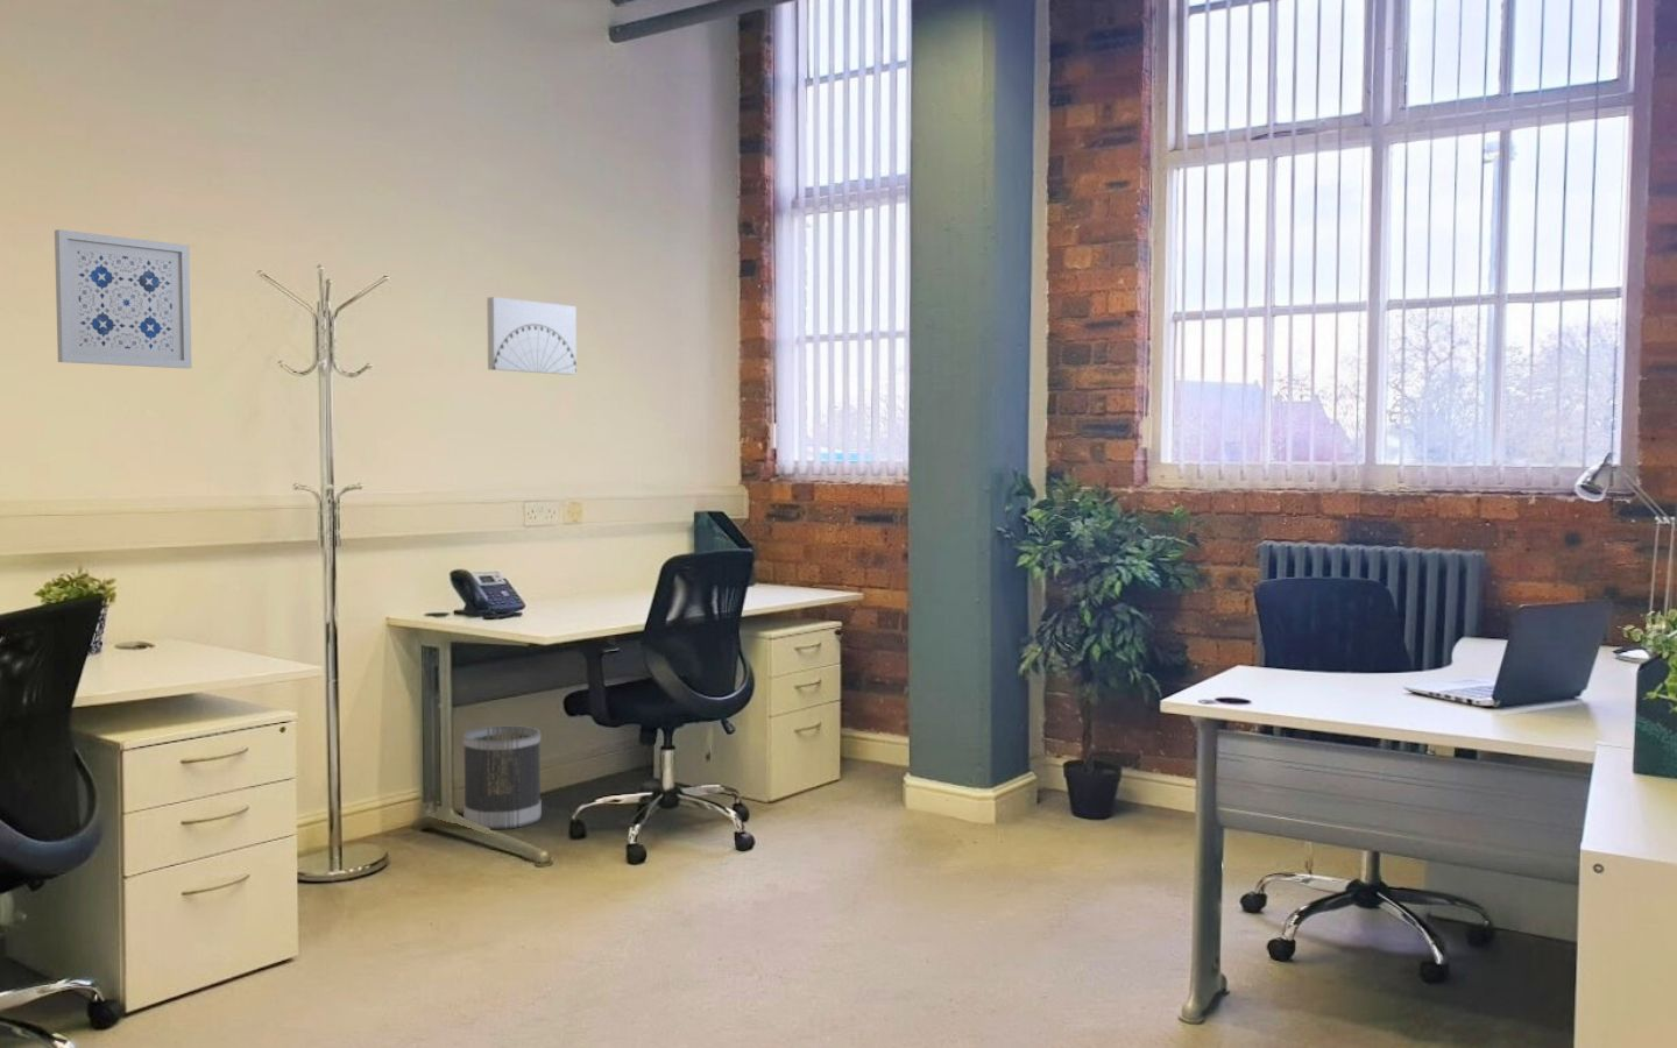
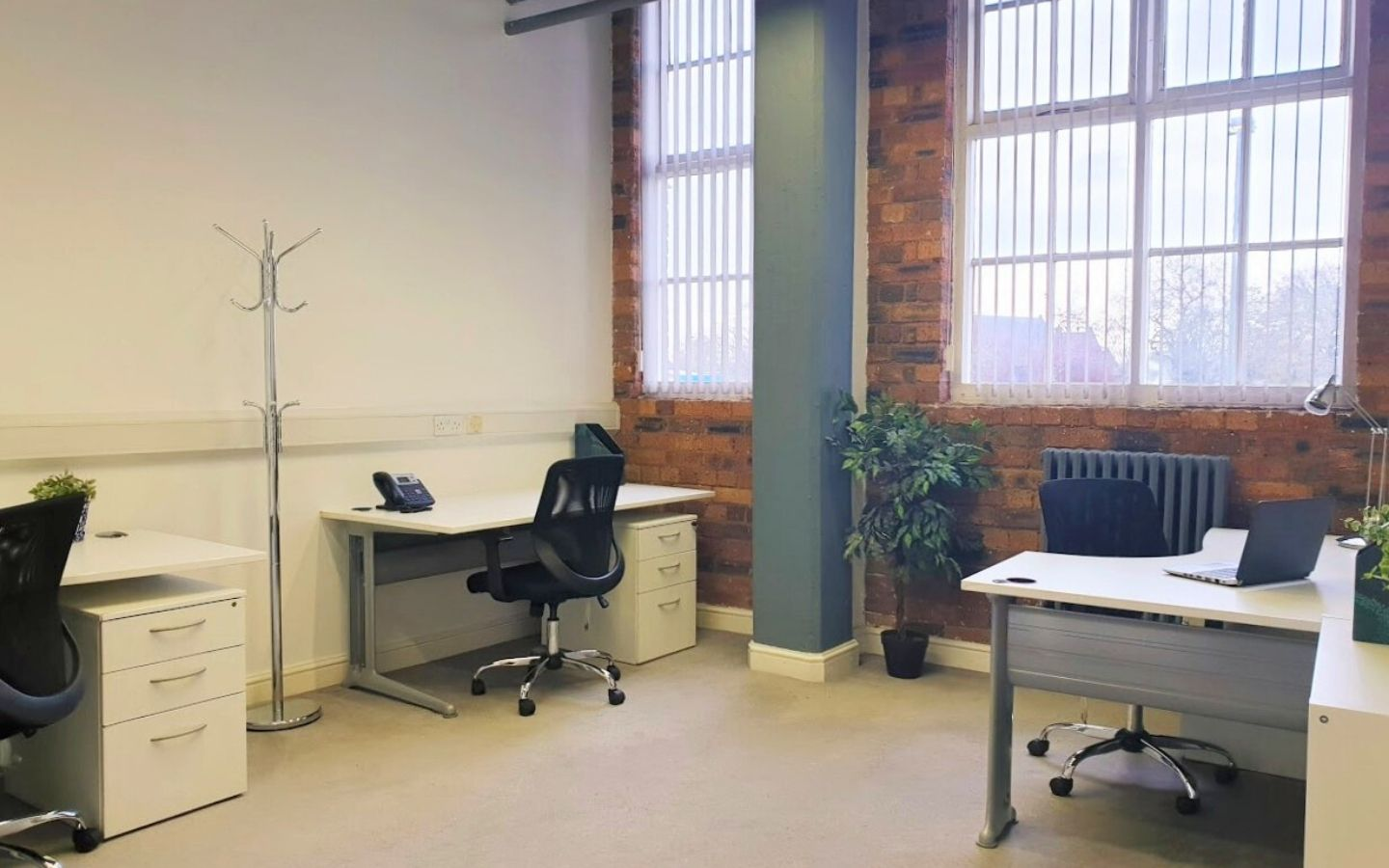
- wall art [53,228,192,369]
- wastebasket [461,724,542,831]
- wall art [485,296,577,377]
